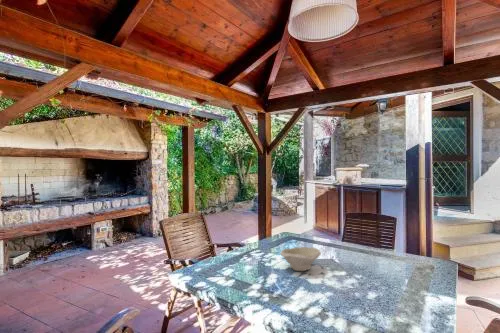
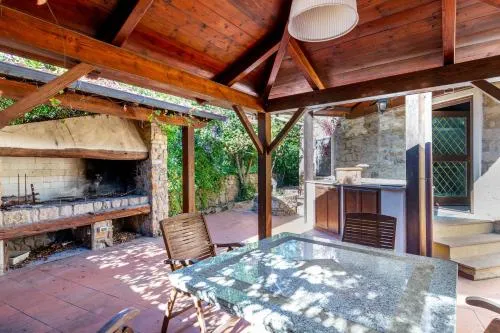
- bowl [279,246,322,272]
